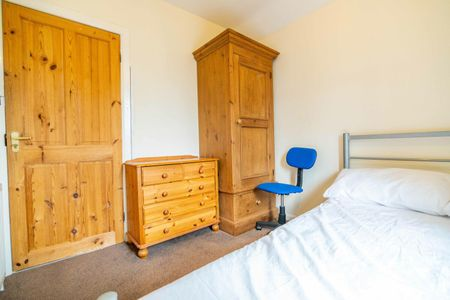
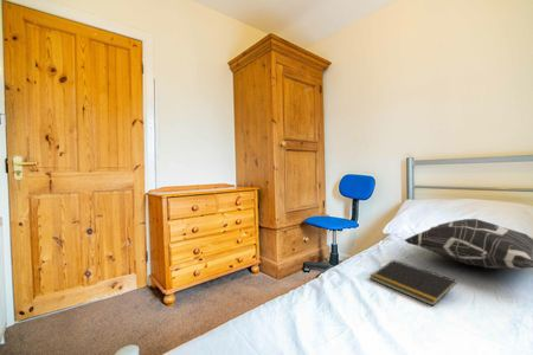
+ decorative pillow [404,218,533,270]
+ notepad [368,259,458,308]
